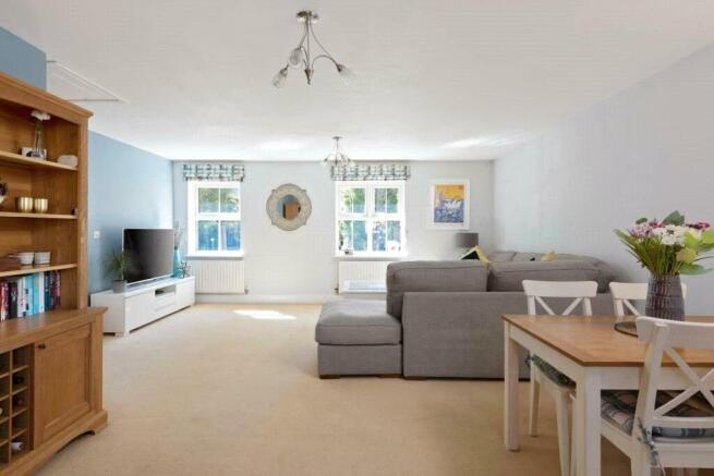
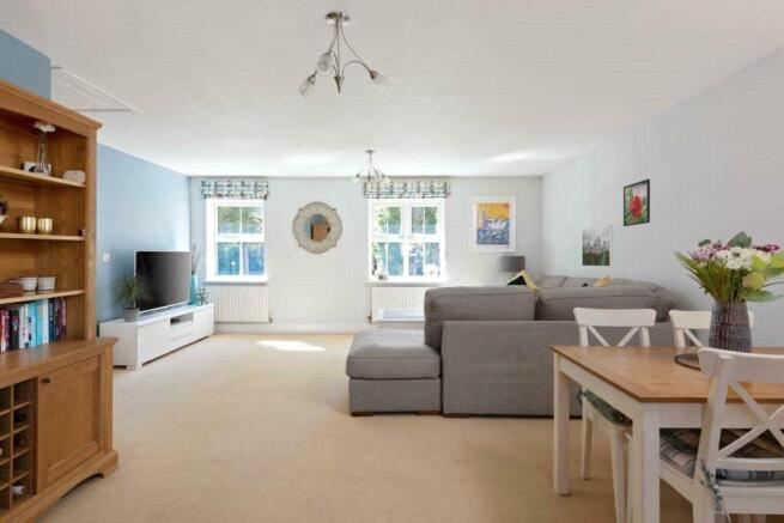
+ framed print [622,178,651,227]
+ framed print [581,224,614,268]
